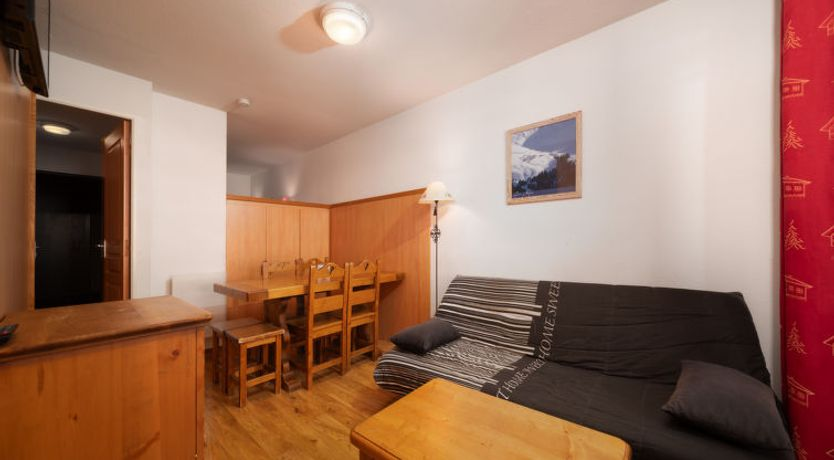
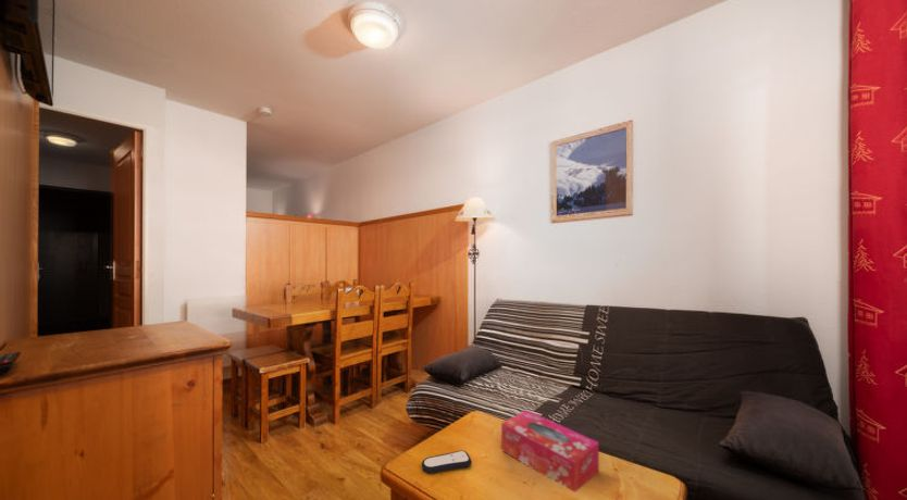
+ tissue box [500,409,600,493]
+ remote control [421,450,472,474]
